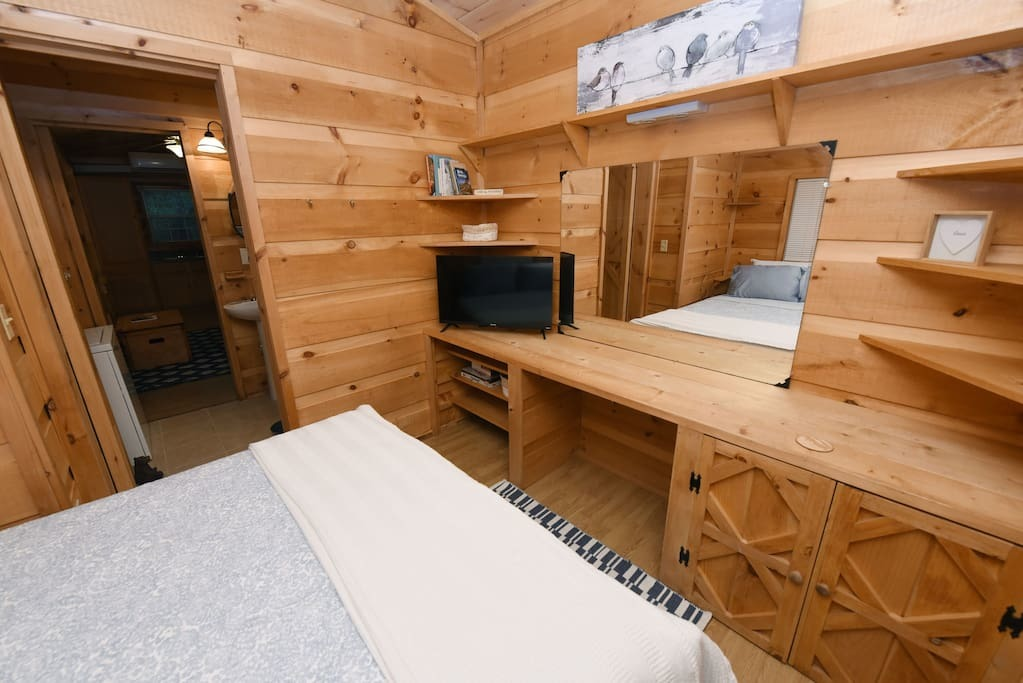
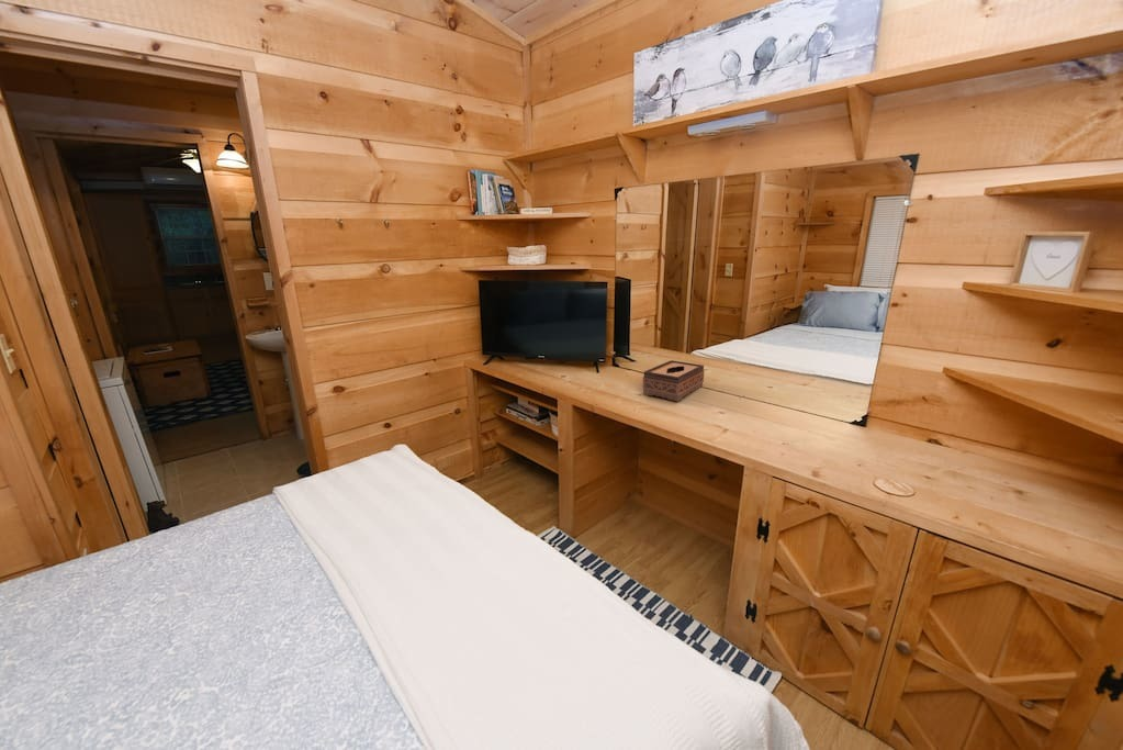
+ tissue box [642,359,706,402]
